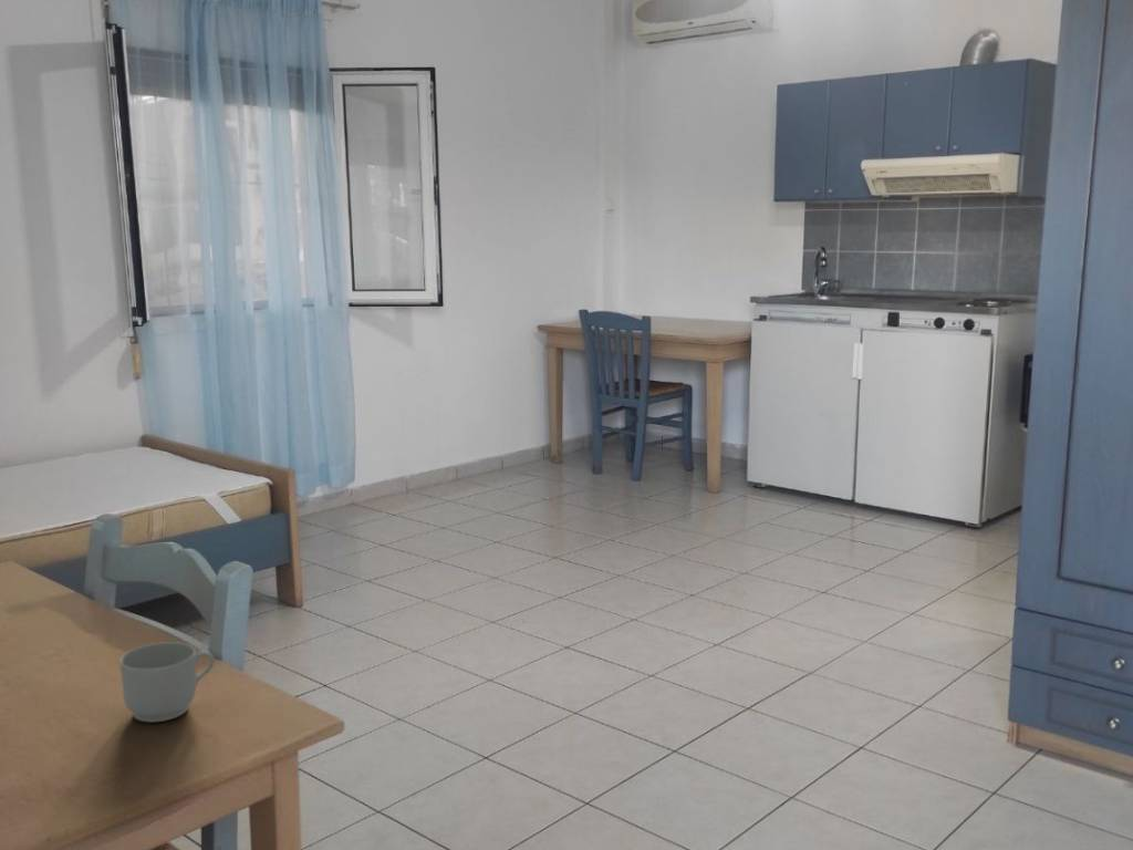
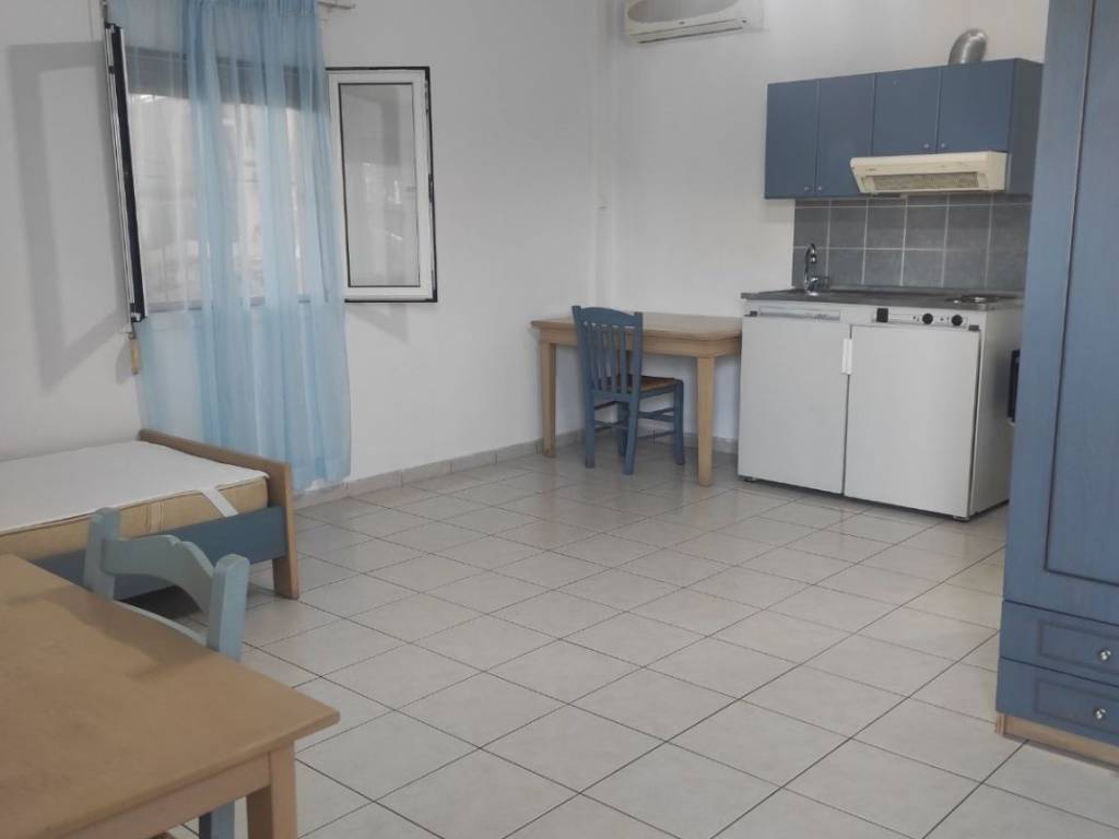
- mug [118,641,216,723]
